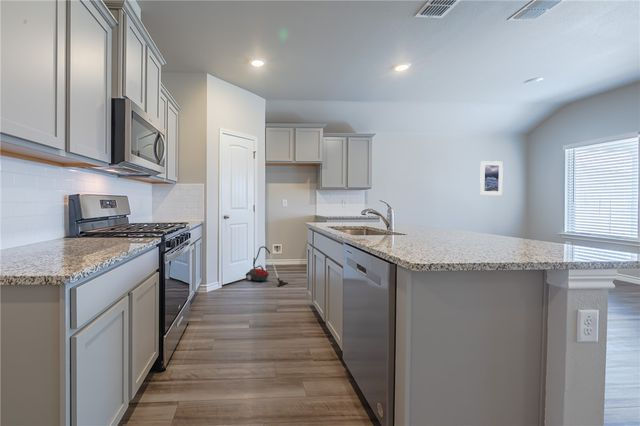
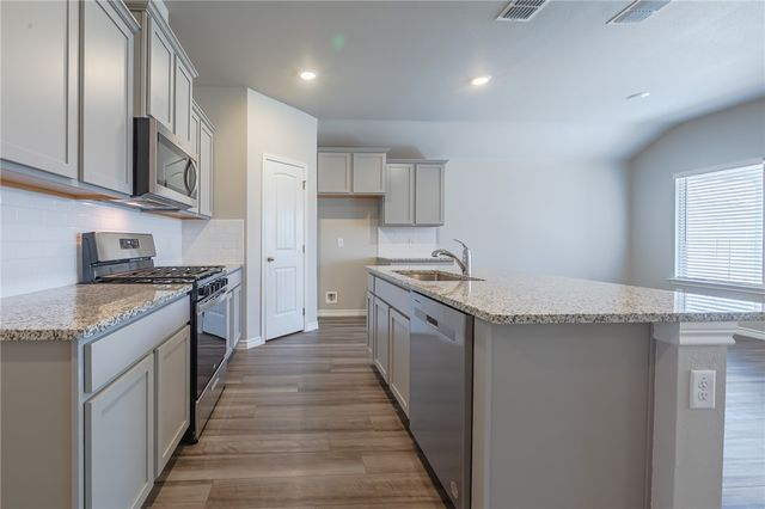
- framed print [479,160,504,196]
- vacuum cleaner [245,245,289,287]
